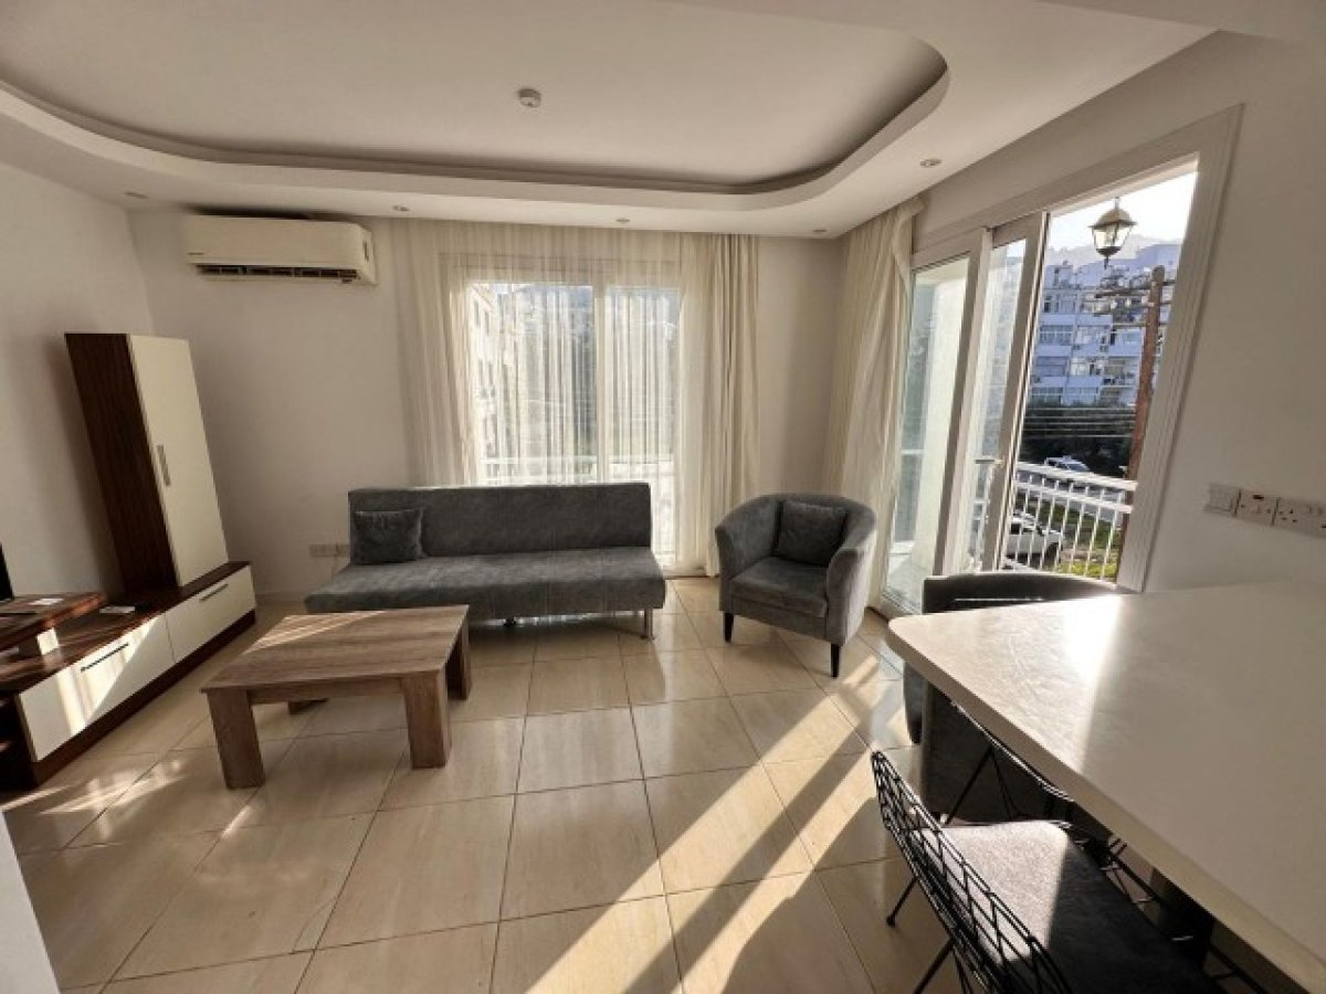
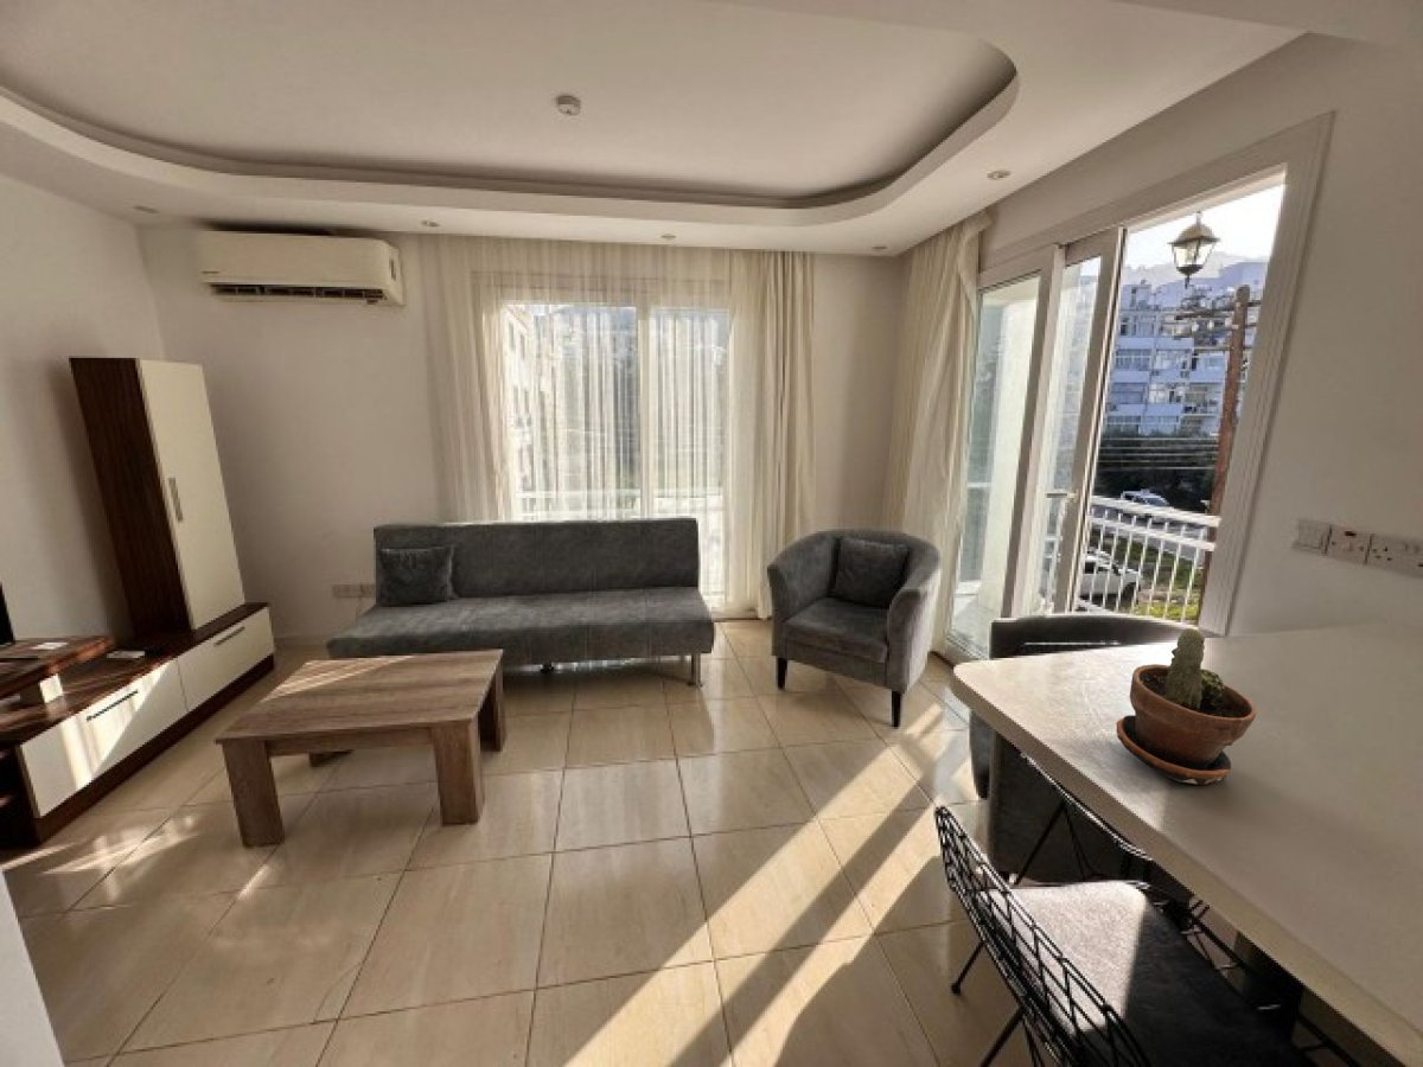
+ potted plant [1116,627,1257,786]
